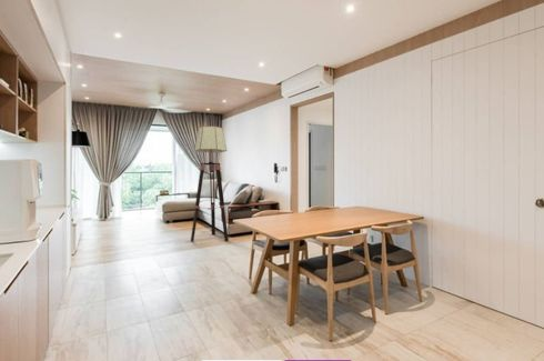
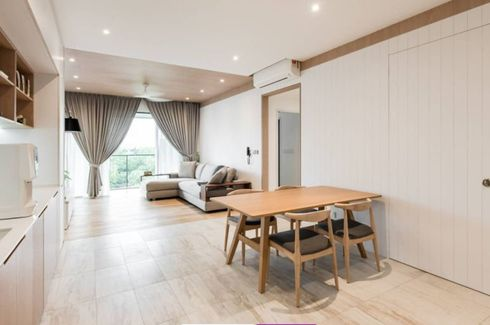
- floor lamp [190,124,230,242]
